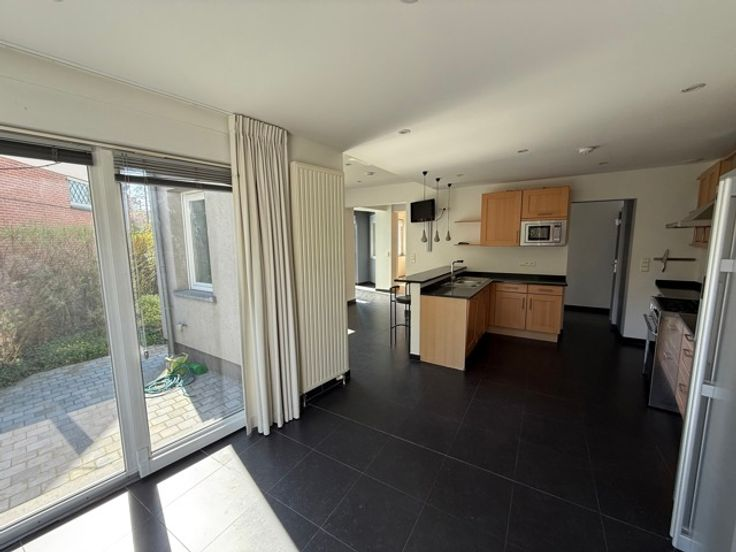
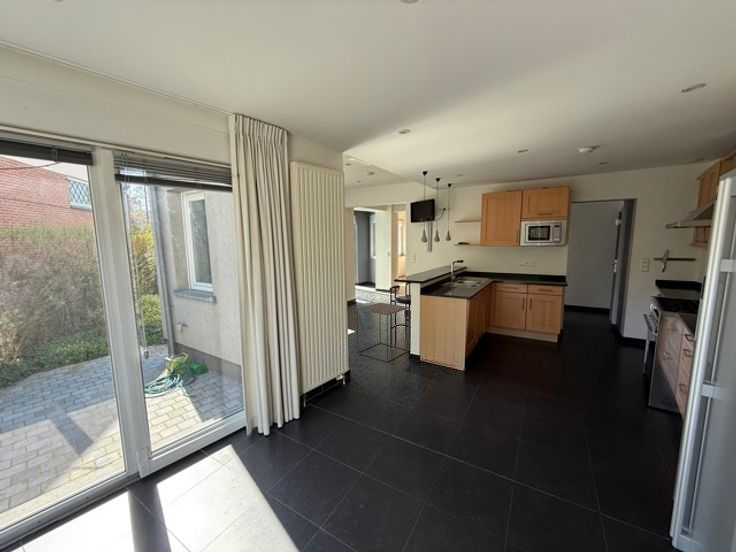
+ side table [356,302,411,363]
